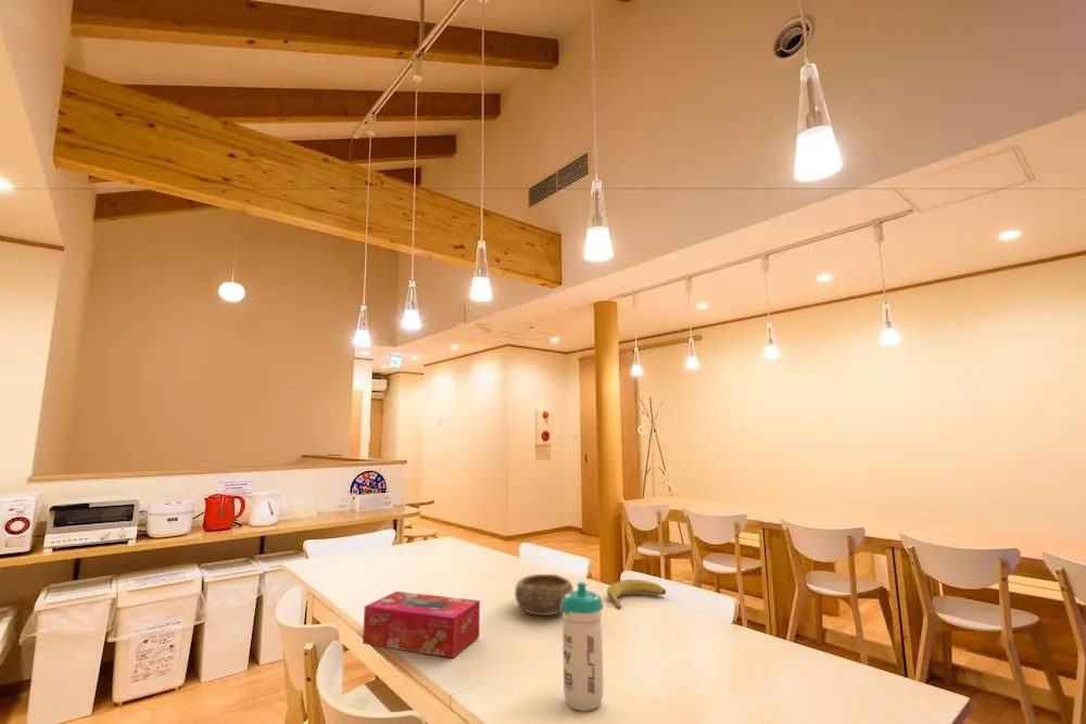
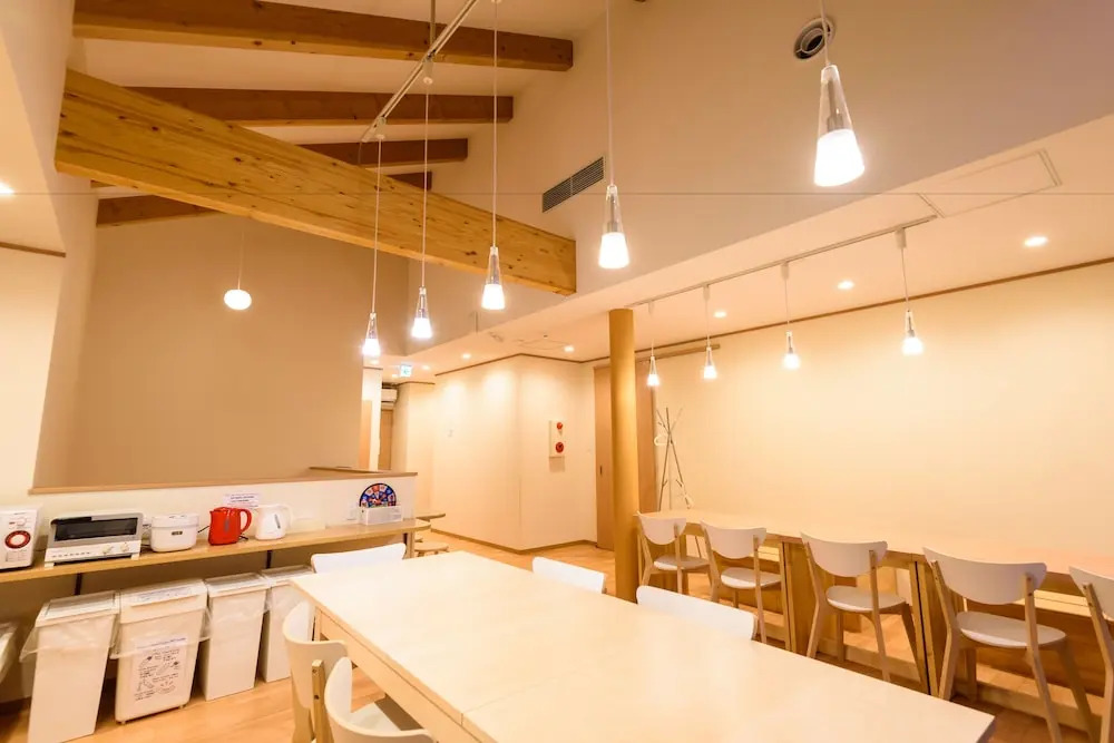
- water bottle [561,581,605,712]
- banana [606,579,667,609]
- bowl [514,573,574,617]
- tissue box [362,590,481,659]
